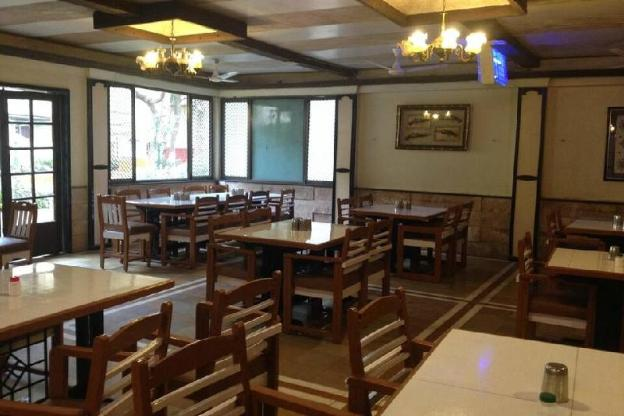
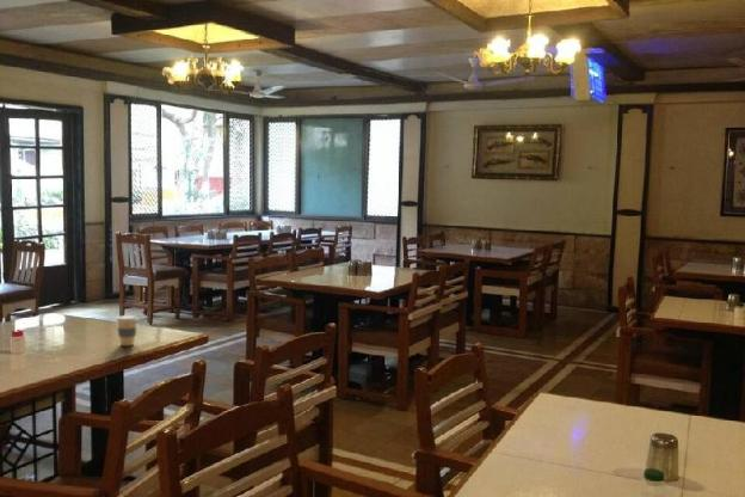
+ coffee cup [115,314,140,346]
